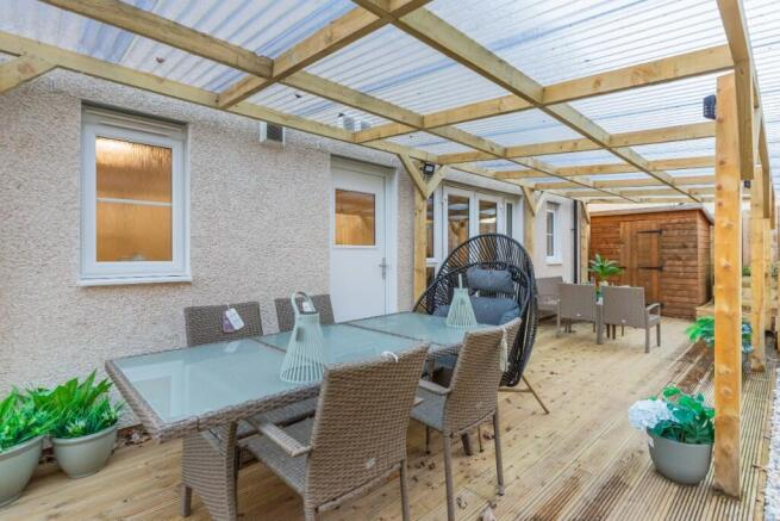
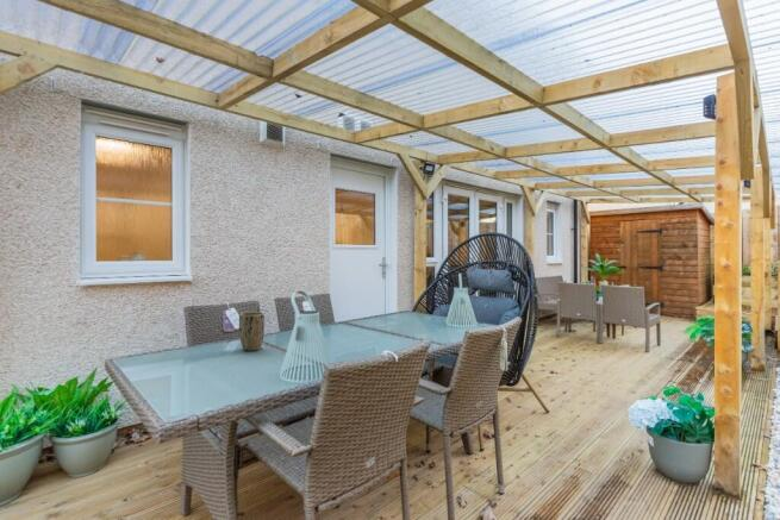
+ plant pot [238,311,266,352]
